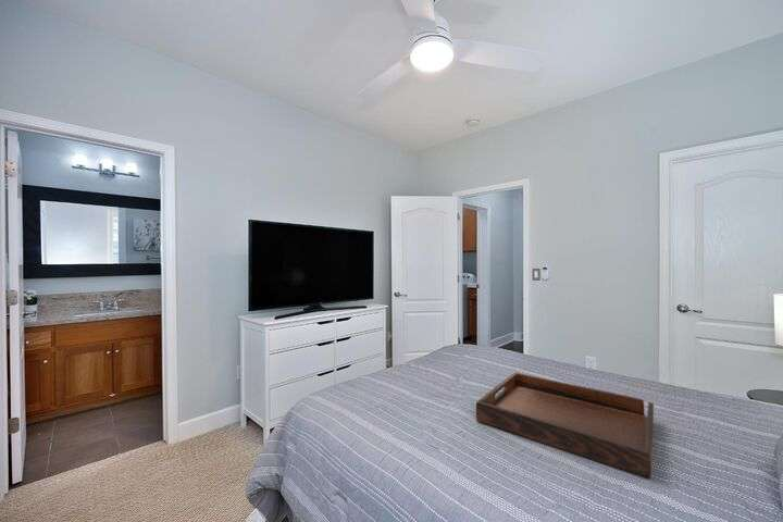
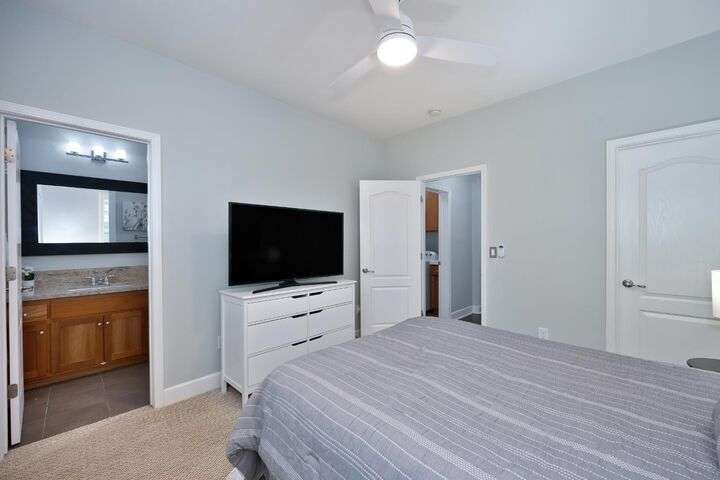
- serving tray [475,372,655,480]
